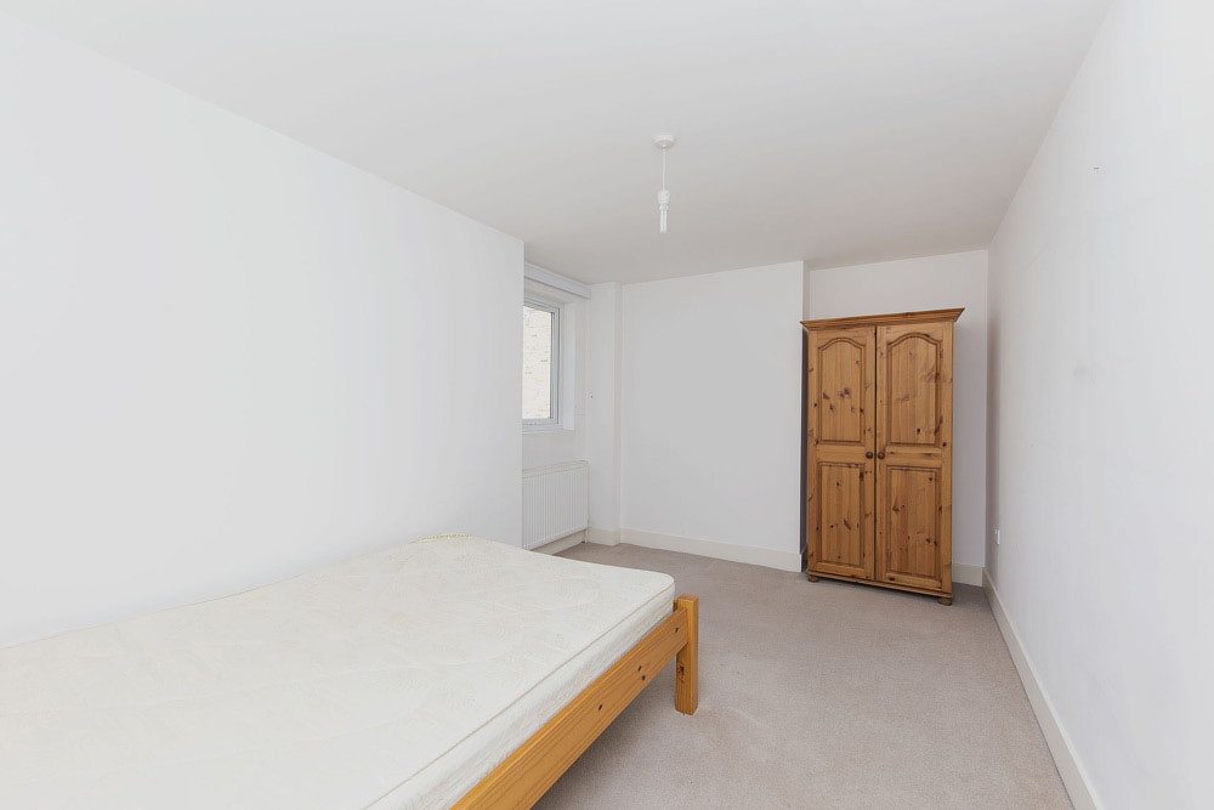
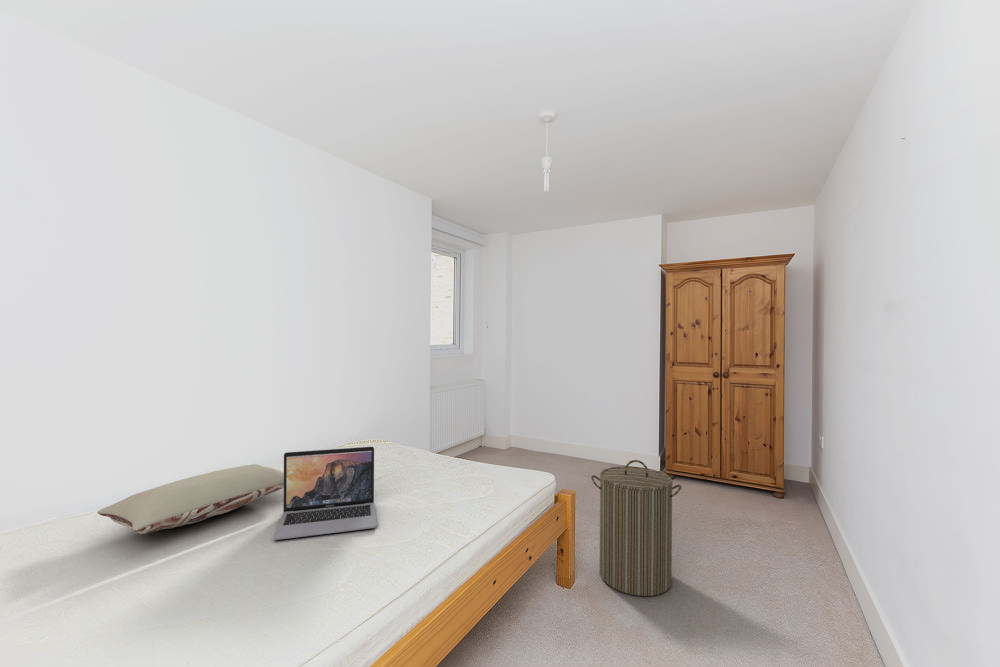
+ laptop [273,446,378,541]
+ pillow [97,463,284,535]
+ laundry hamper [590,459,683,597]
